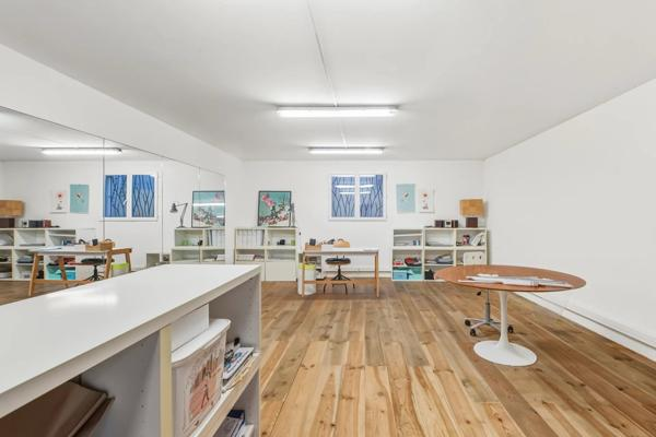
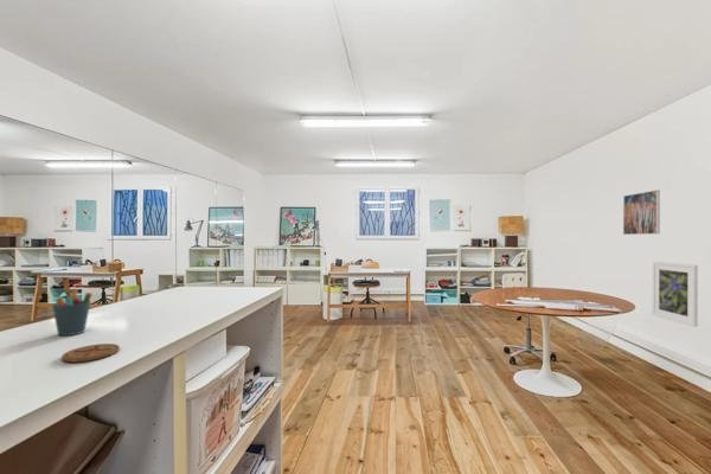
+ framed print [652,261,699,328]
+ pen holder [50,287,94,337]
+ coaster [60,342,121,364]
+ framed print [622,188,661,236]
